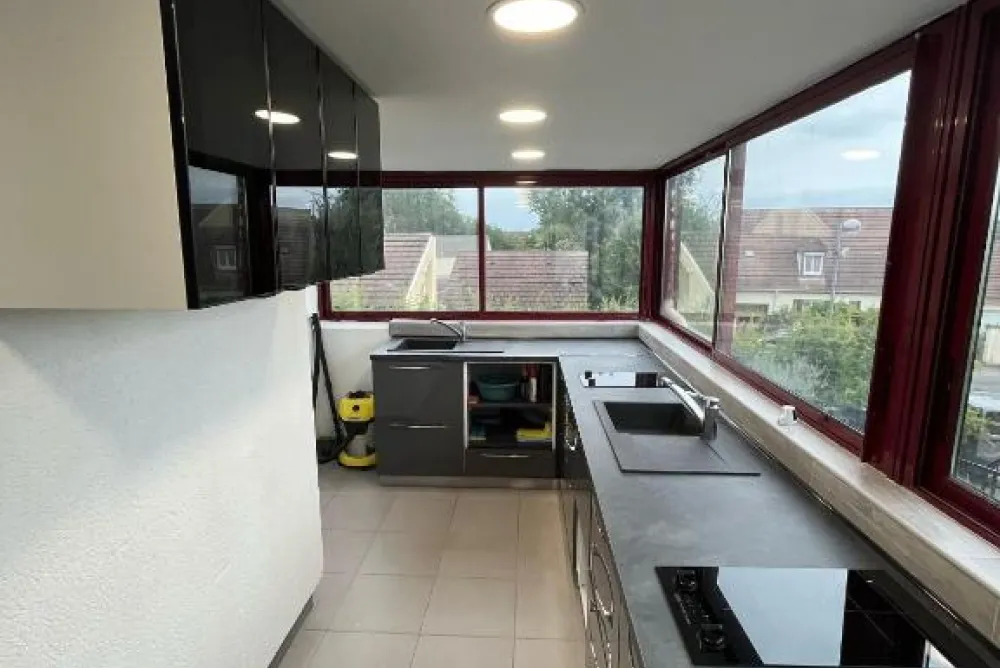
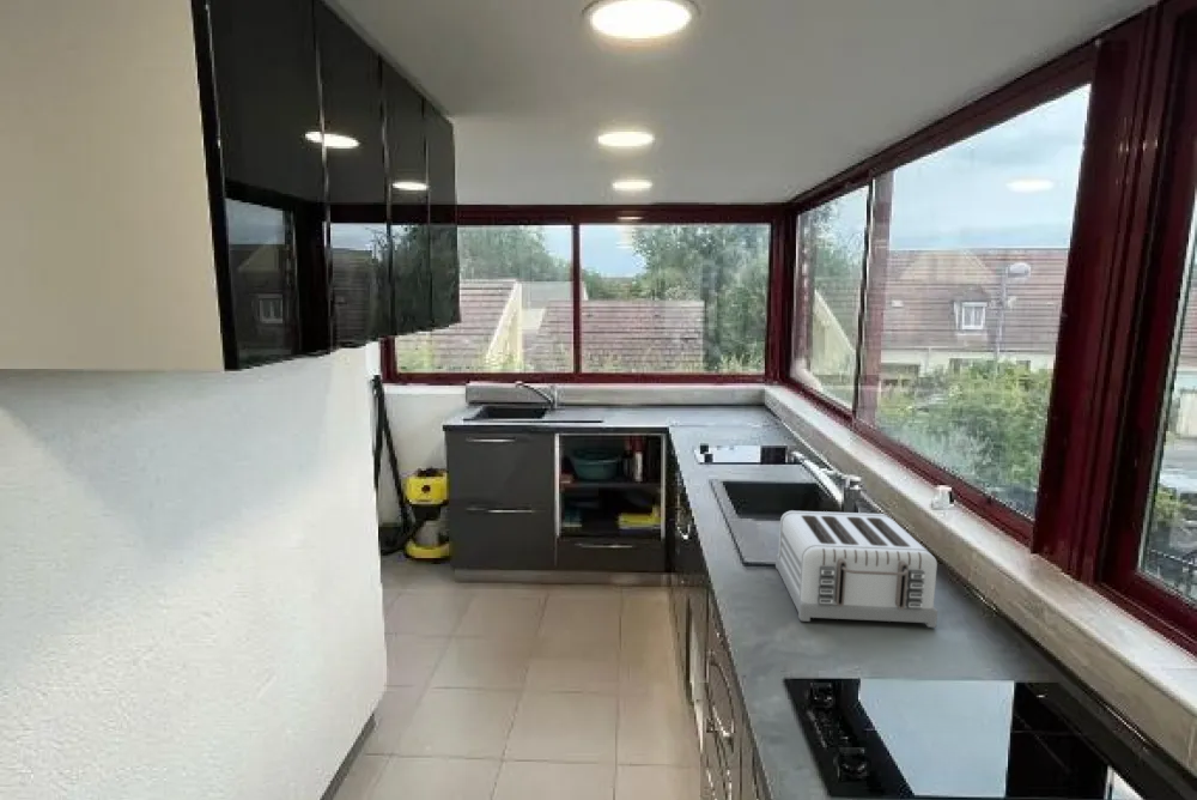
+ toaster [774,510,938,629]
